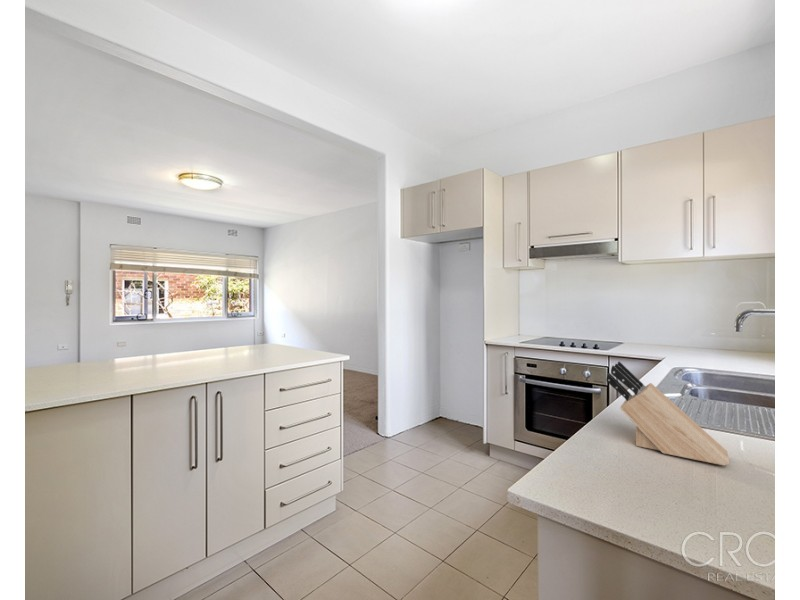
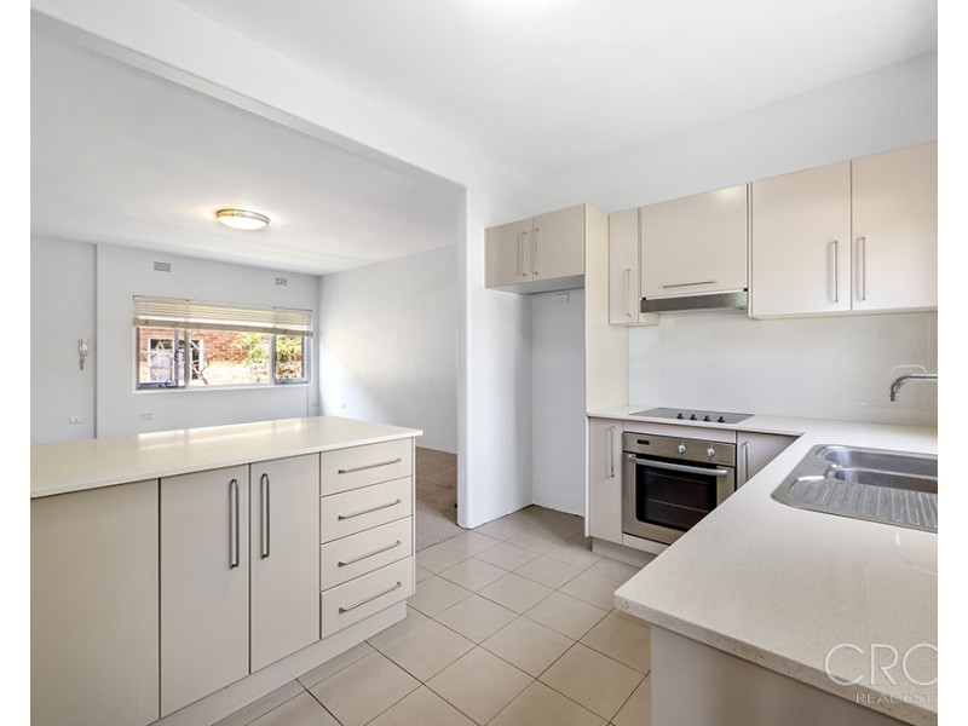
- knife block [605,360,730,467]
